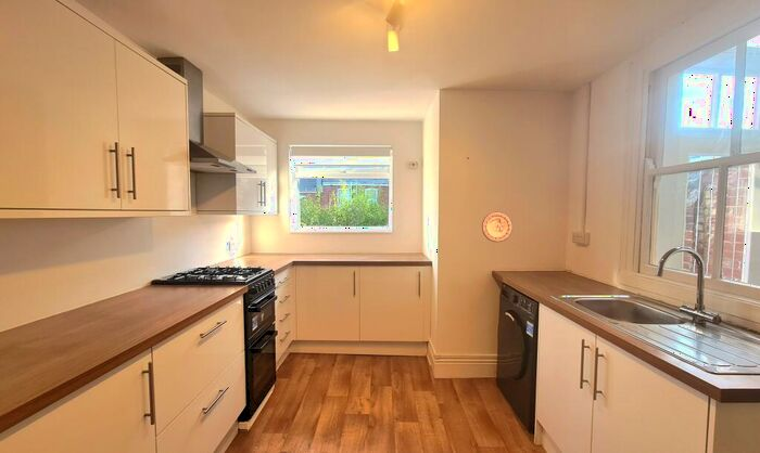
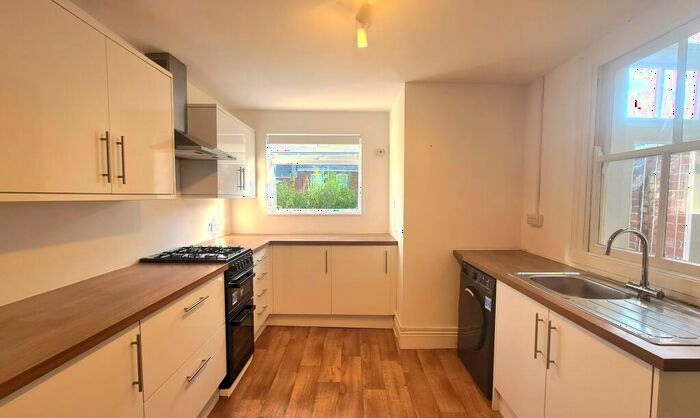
- decorative plate [481,211,514,243]
